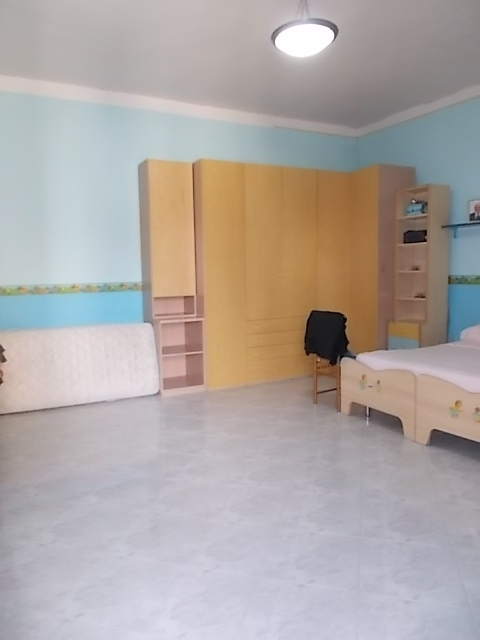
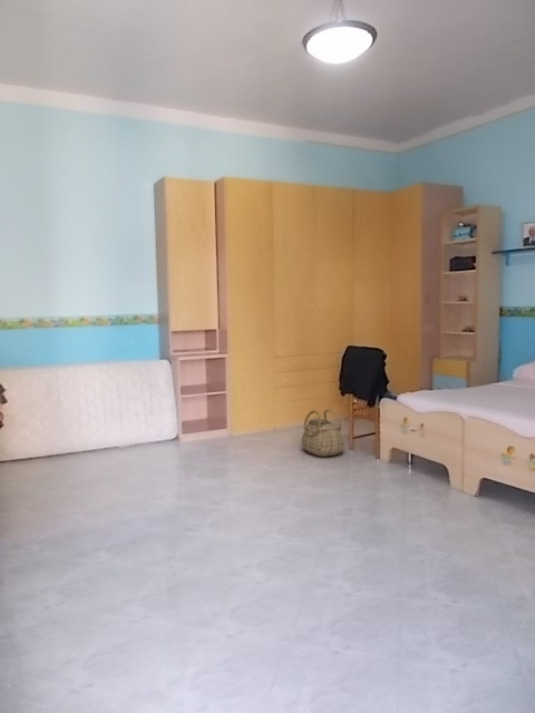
+ basket [301,408,346,458]
